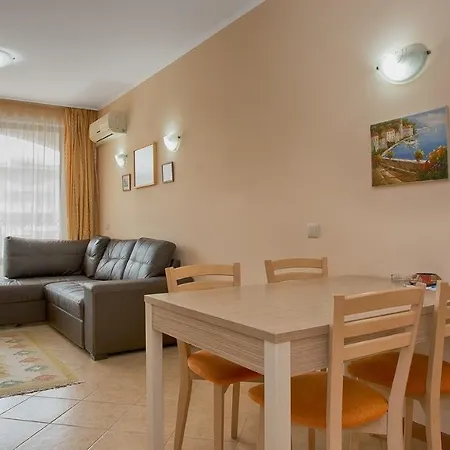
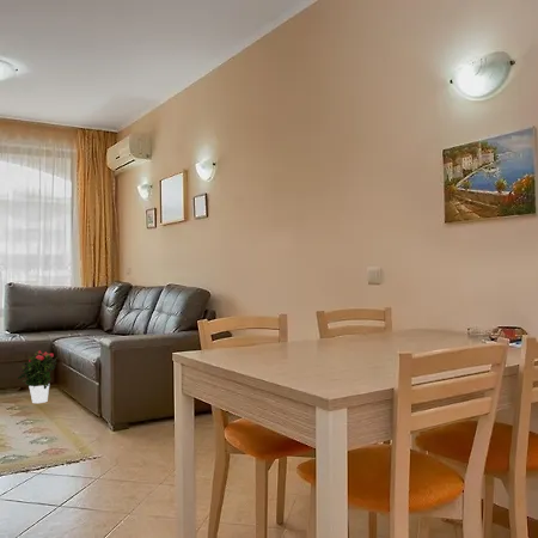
+ potted flower [17,349,60,404]
